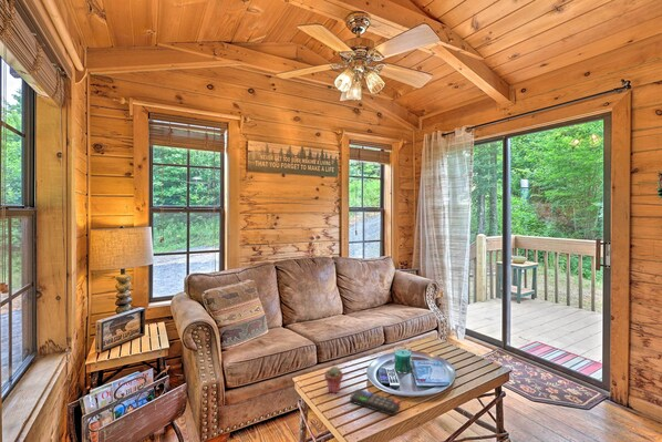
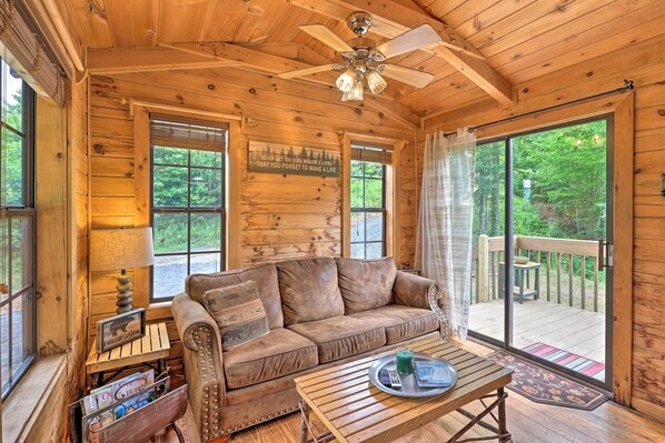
- potted succulent [323,366,344,394]
- remote control [349,388,401,417]
